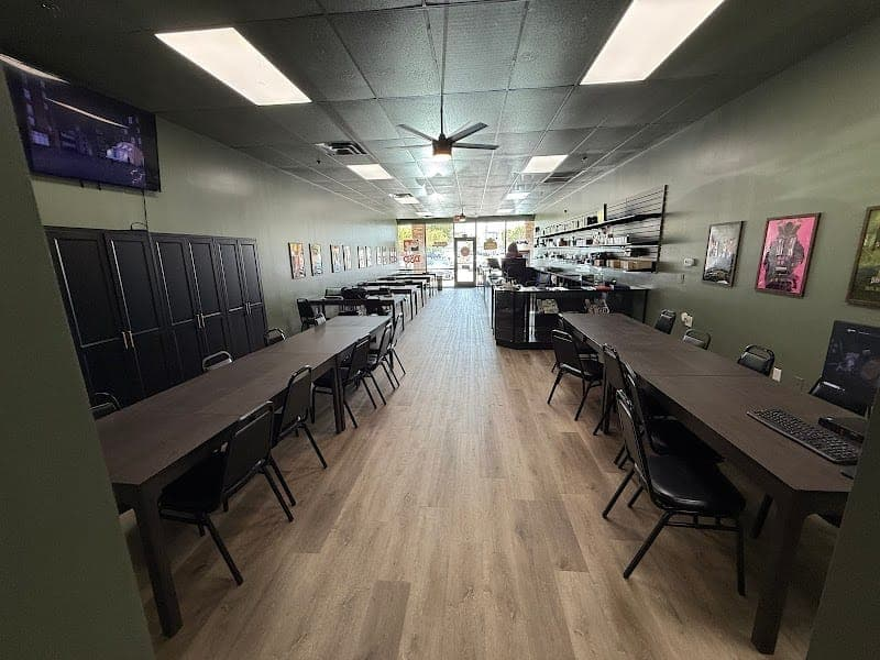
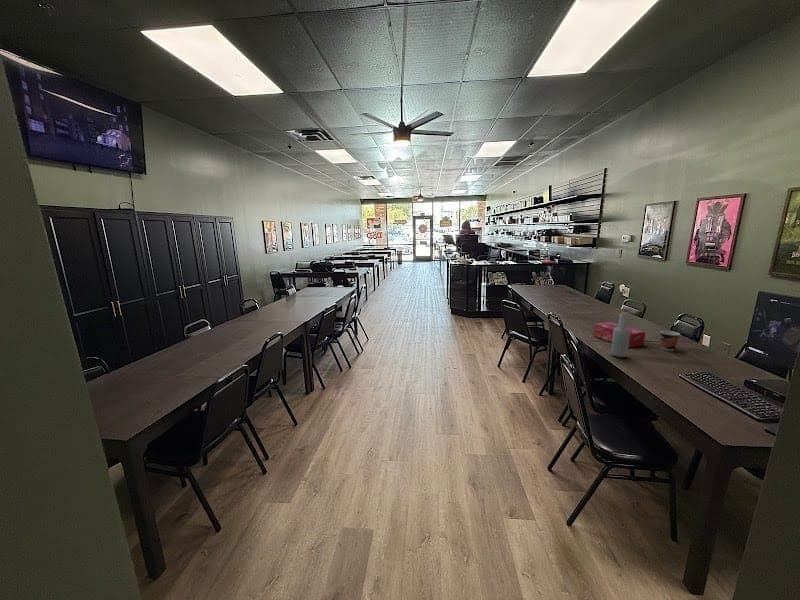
+ tissue box [593,321,647,348]
+ cup [659,329,681,352]
+ bottle [610,311,630,358]
